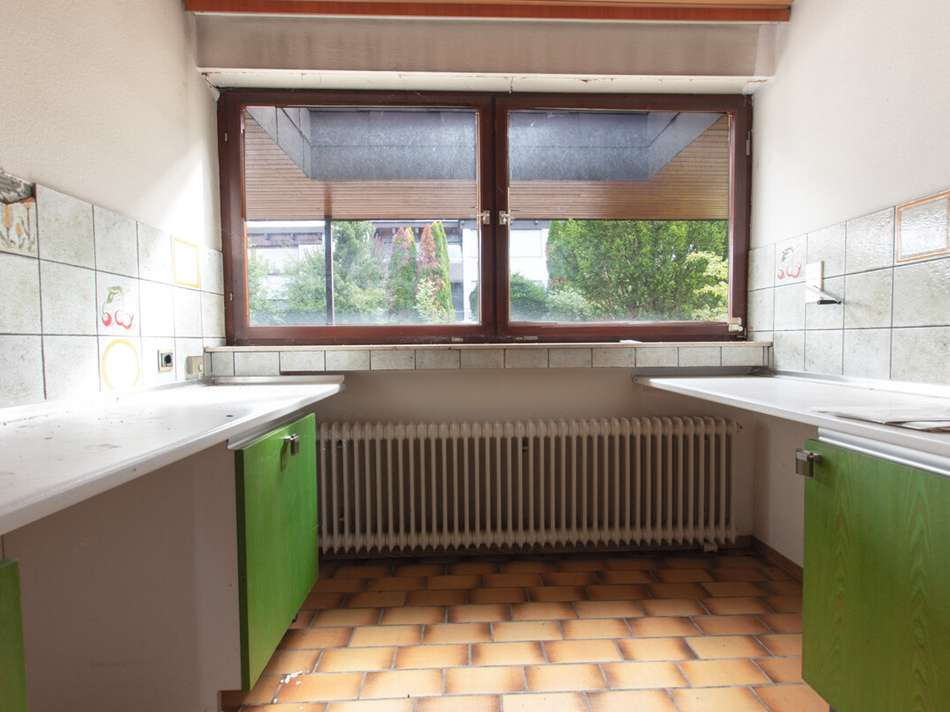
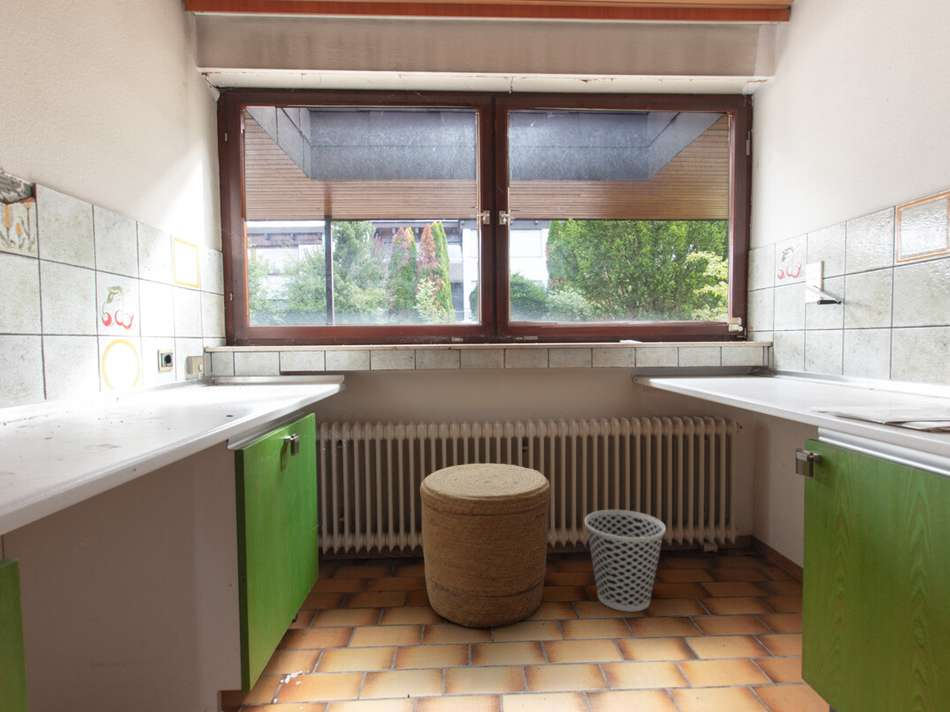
+ basket [419,462,552,629]
+ wastebasket [584,509,667,612]
